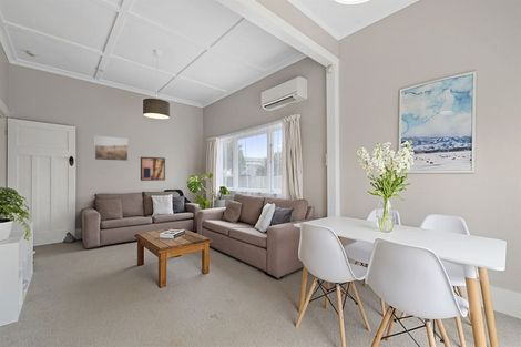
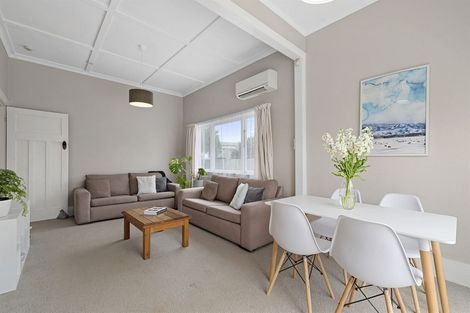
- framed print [93,135,129,162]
- wall art [140,156,166,182]
